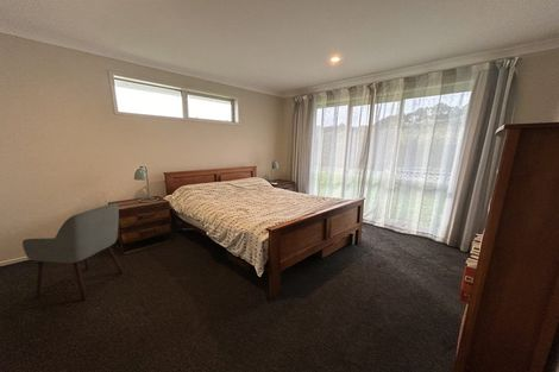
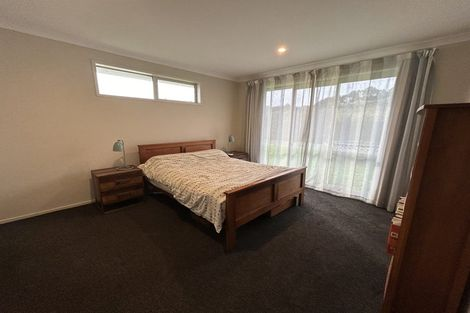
- chair [21,202,125,302]
